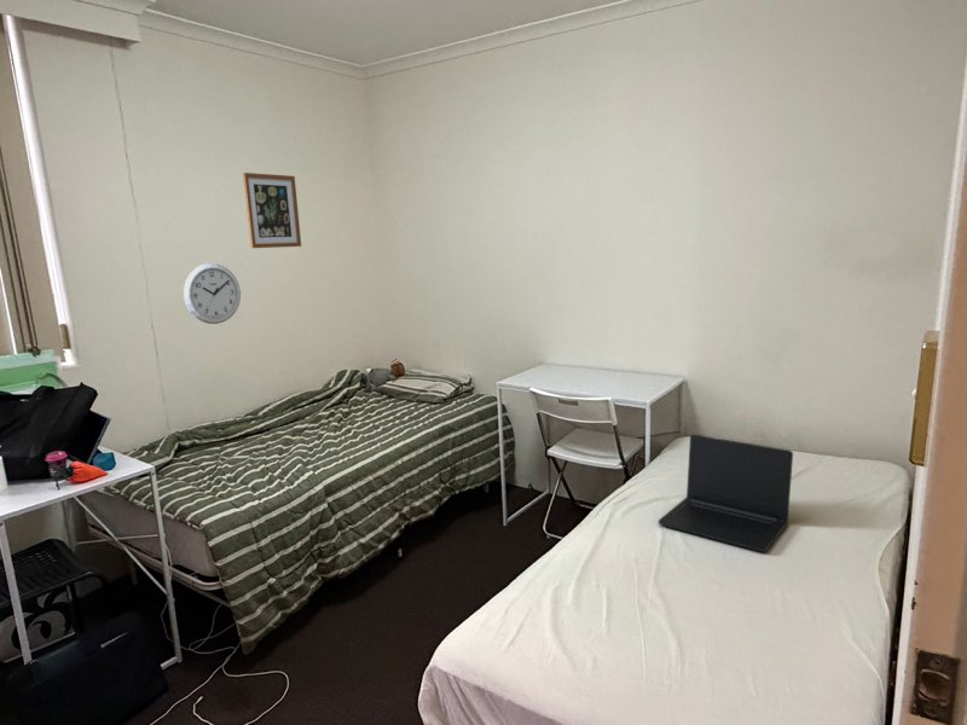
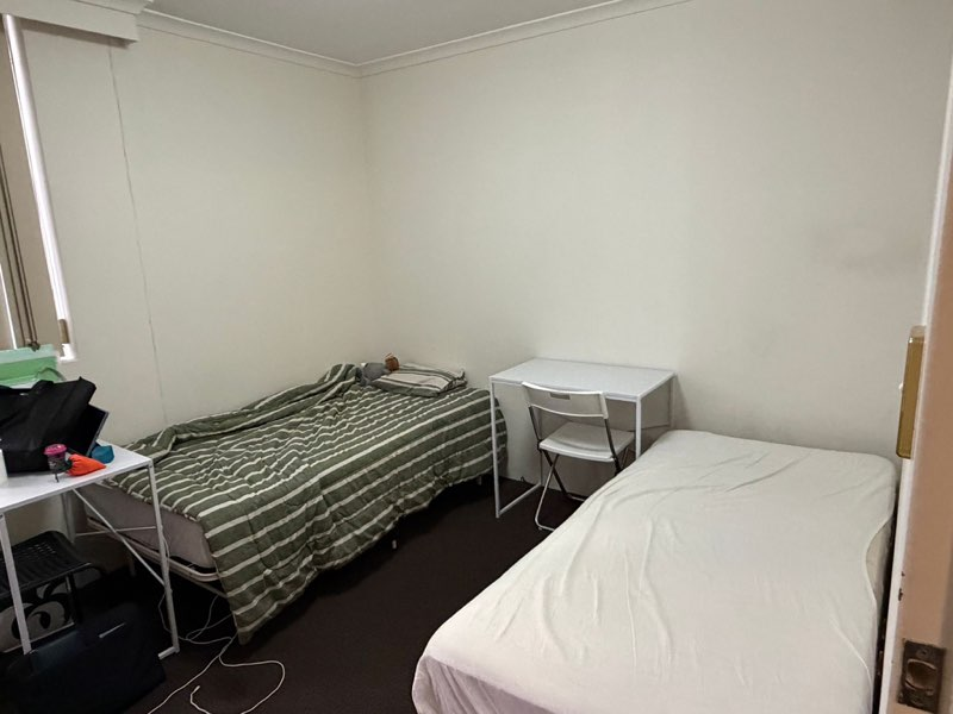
- wall art [242,172,302,249]
- wall clock [183,262,242,325]
- laptop [658,434,794,553]
